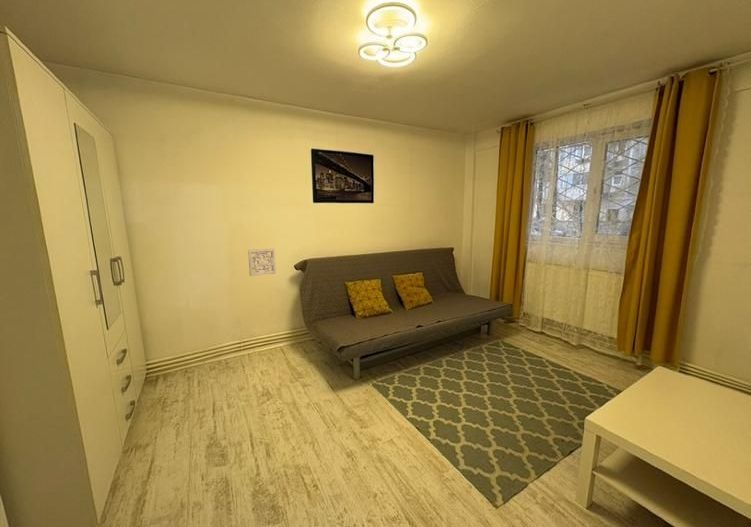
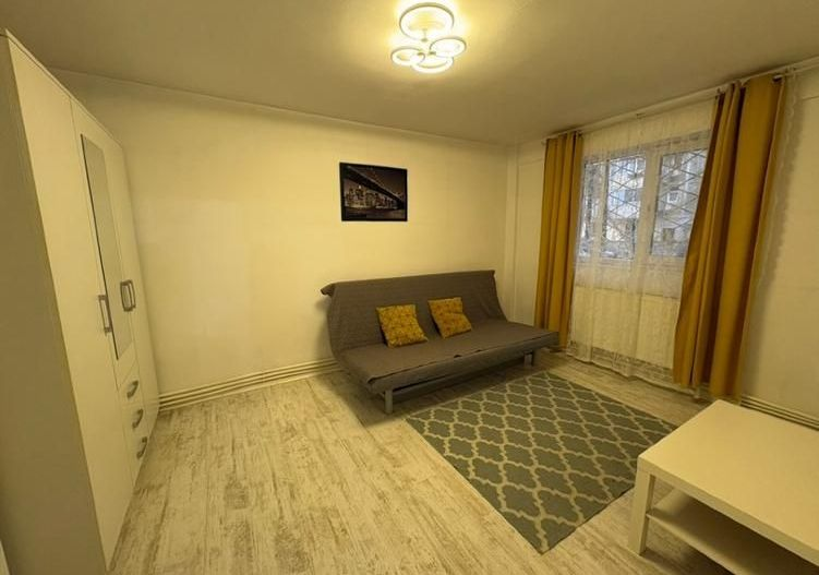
- wall ornament [247,248,277,277]
